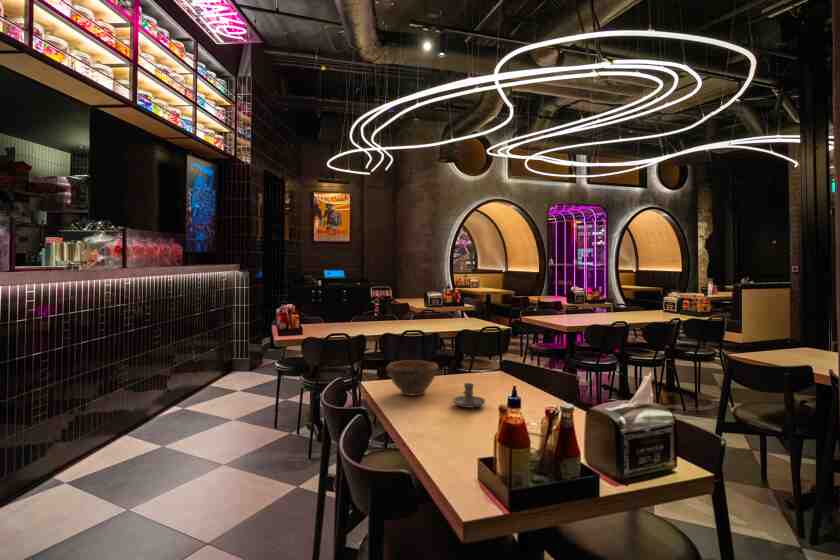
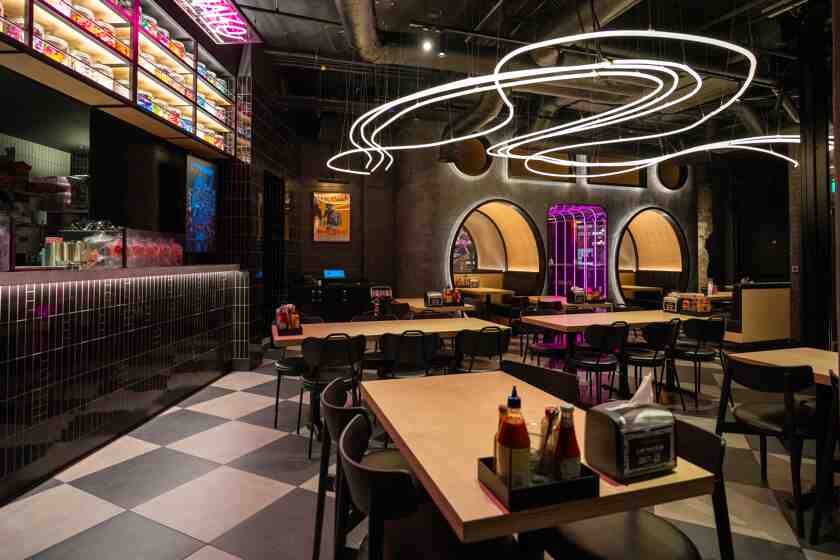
- bowl [385,359,440,397]
- candle holder [452,382,486,408]
